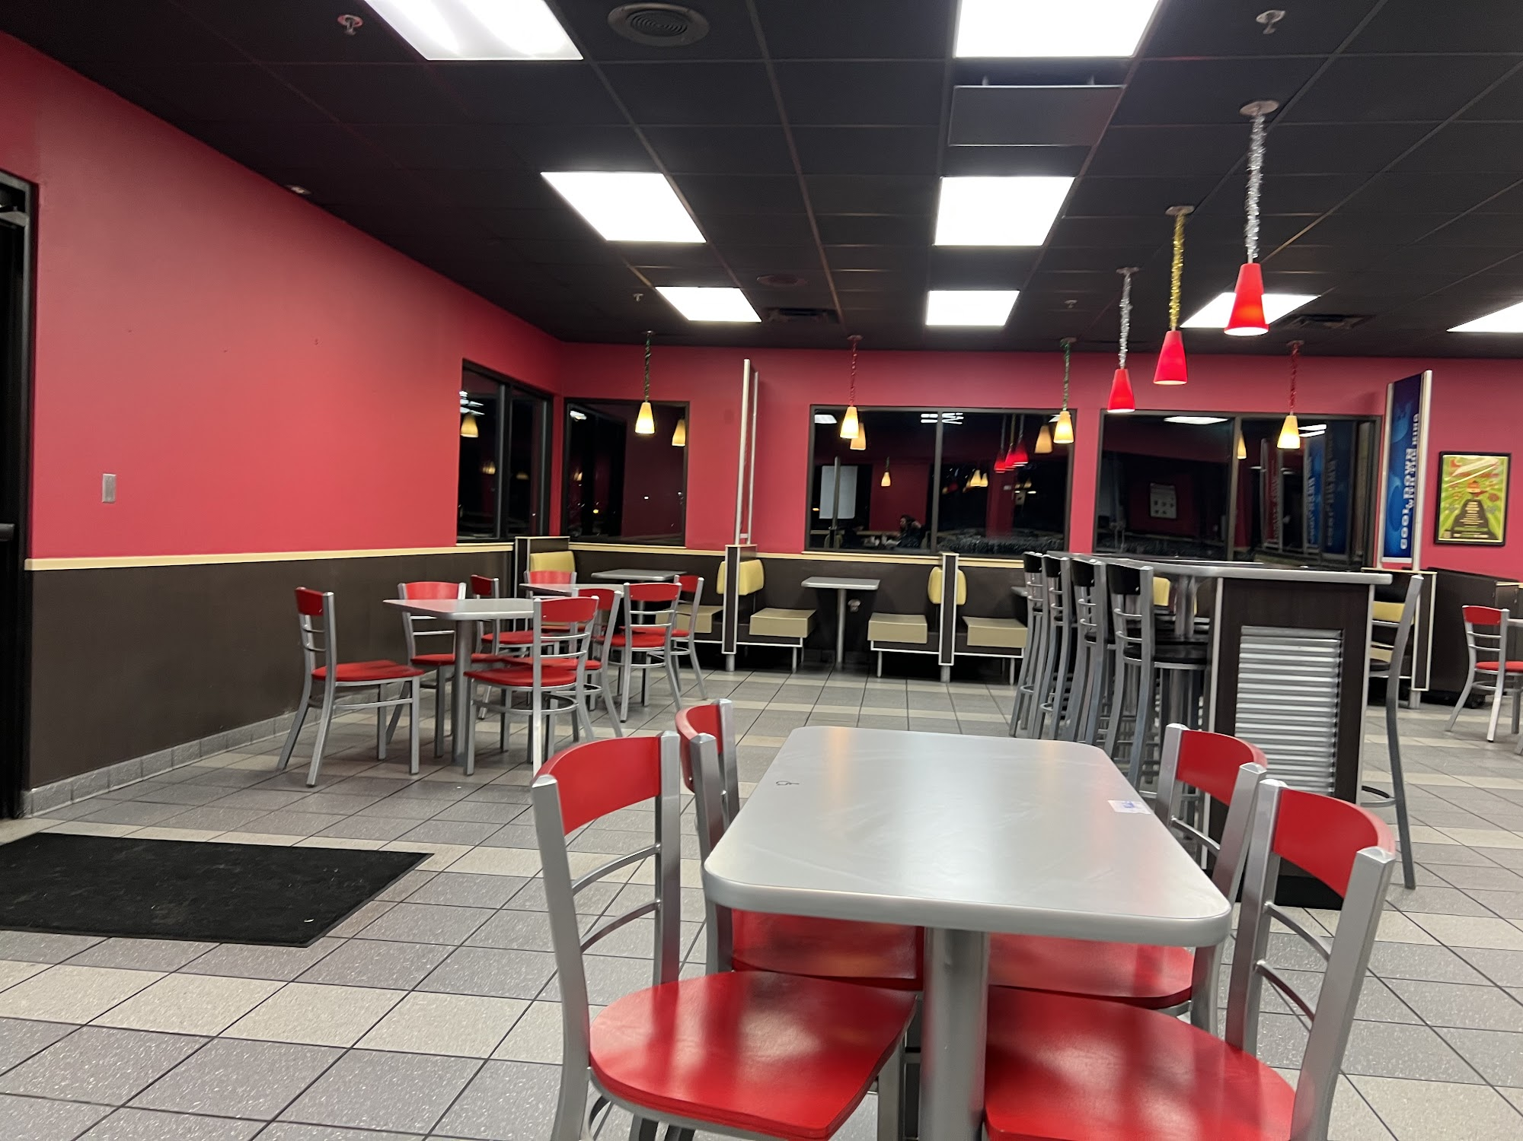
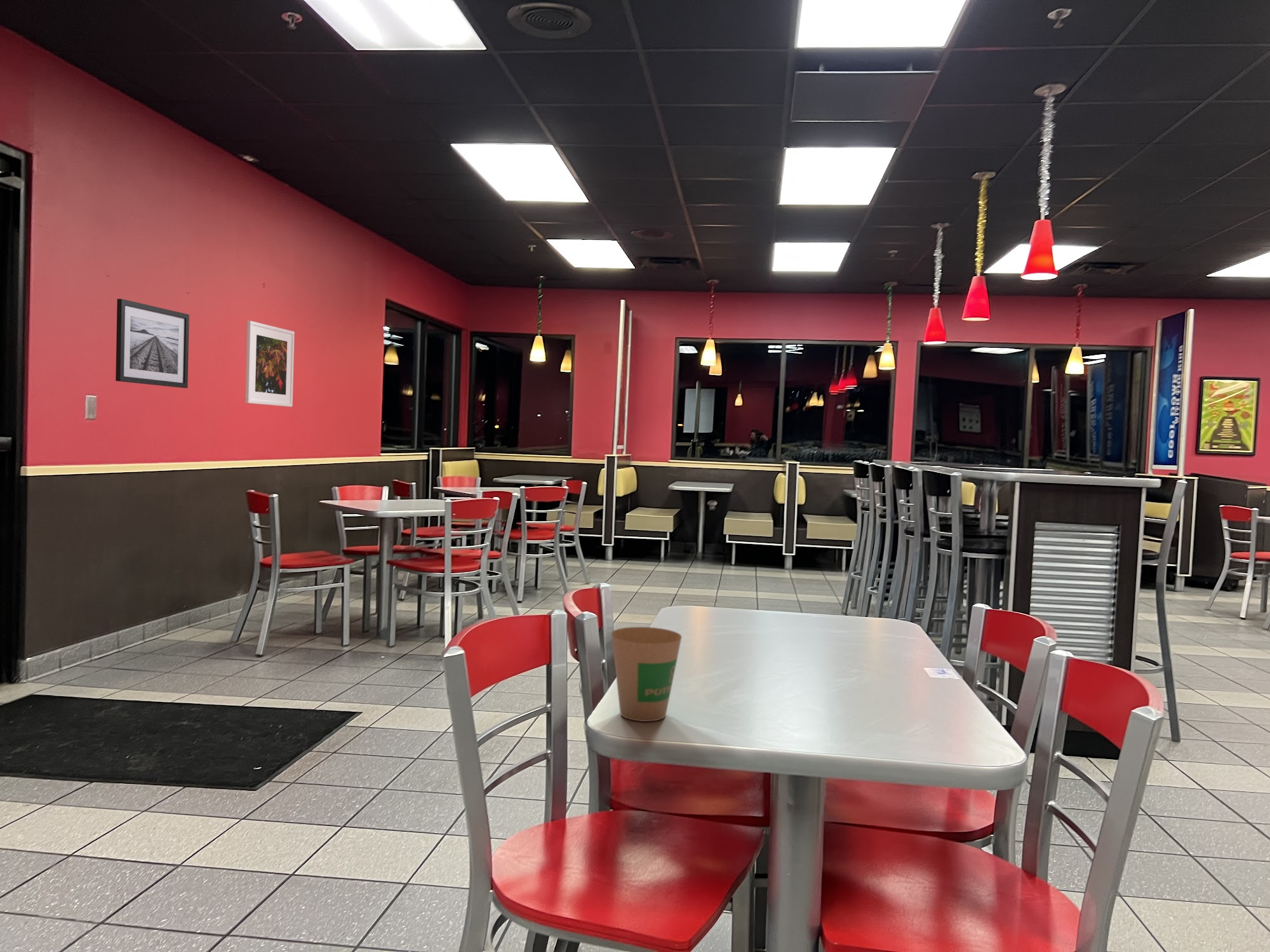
+ paper cup [611,626,683,722]
+ wall art [115,298,190,388]
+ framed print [244,320,295,407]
